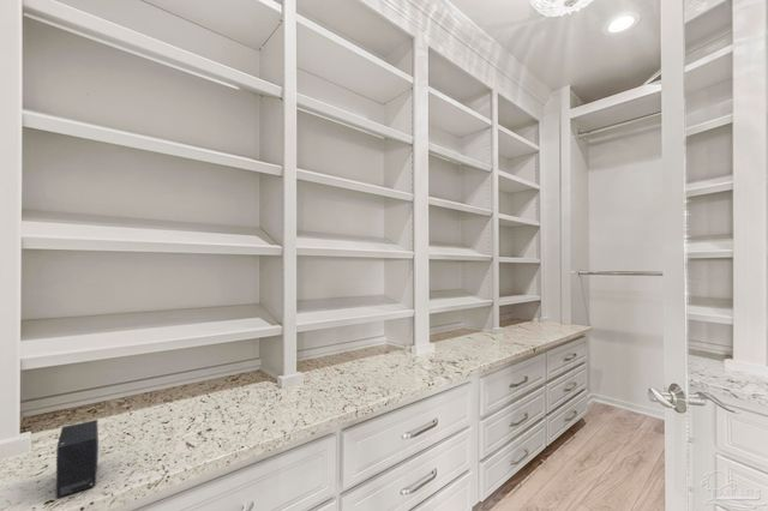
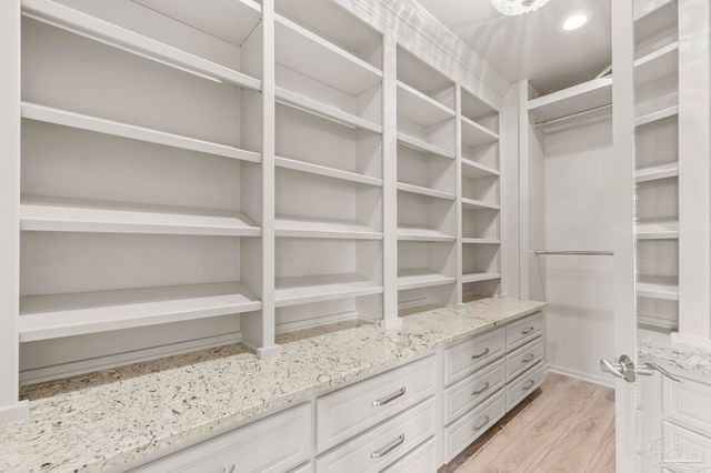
- small box [54,419,100,500]
